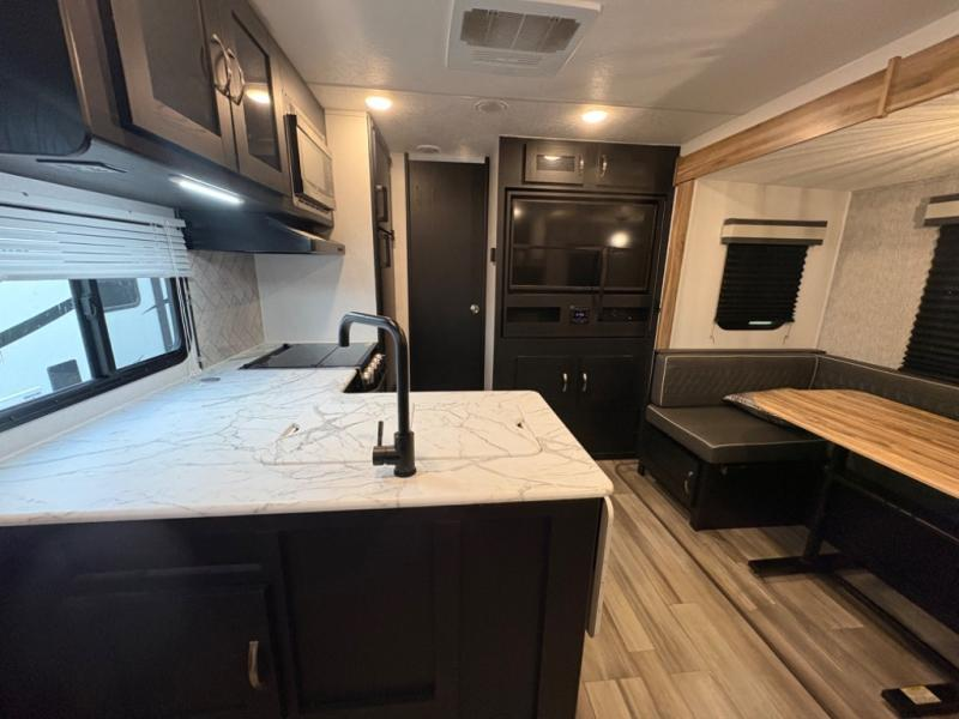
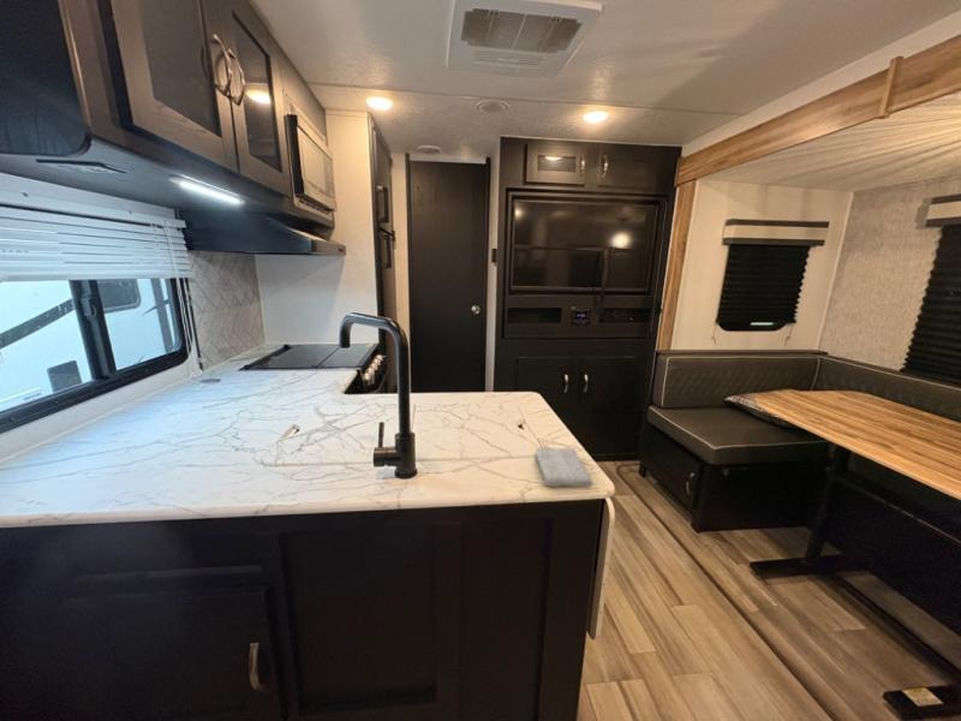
+ washcloth [533,446,593,488]
